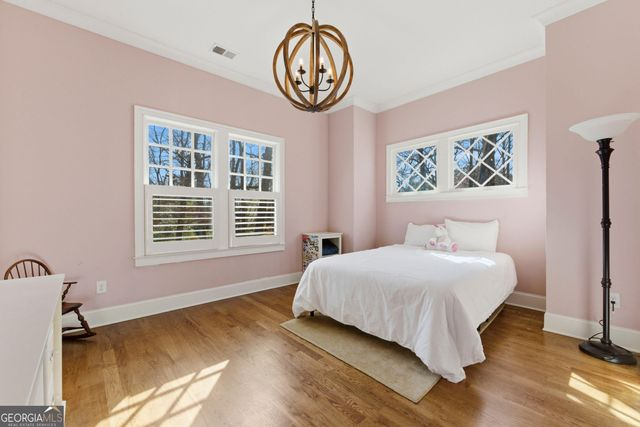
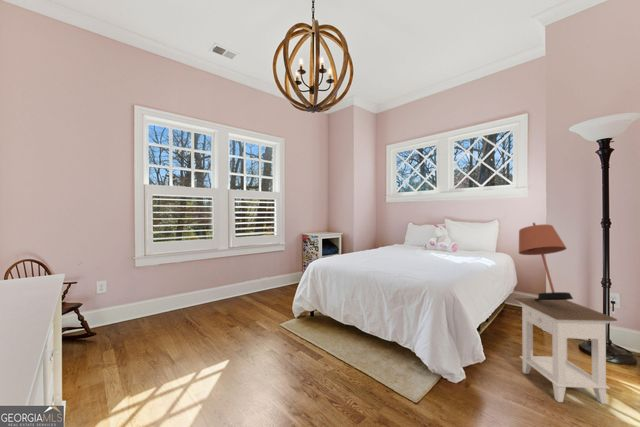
+ nightstand [513,297,618,405]
+ table lamp [518,222,574,301]
